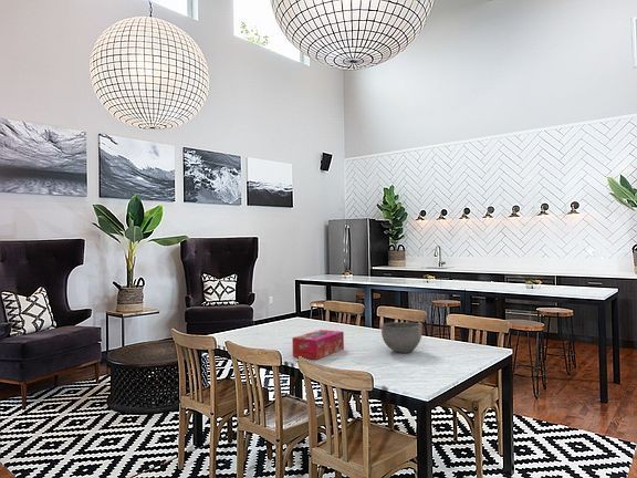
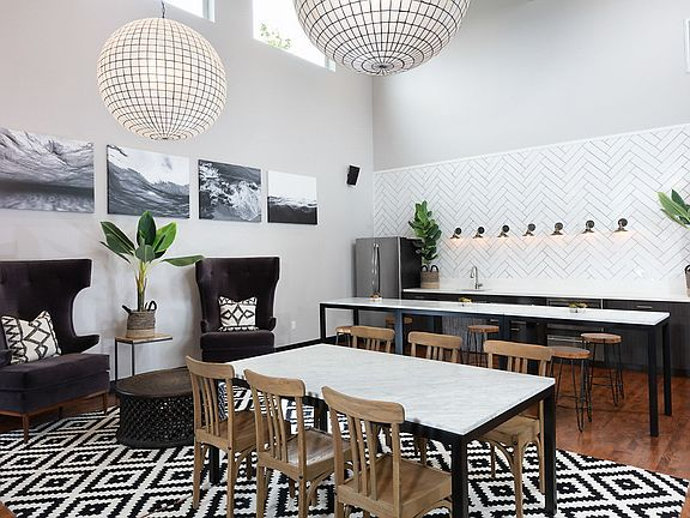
- tissue box [291,329,345,361]
- bowl [380,321,424,354]
